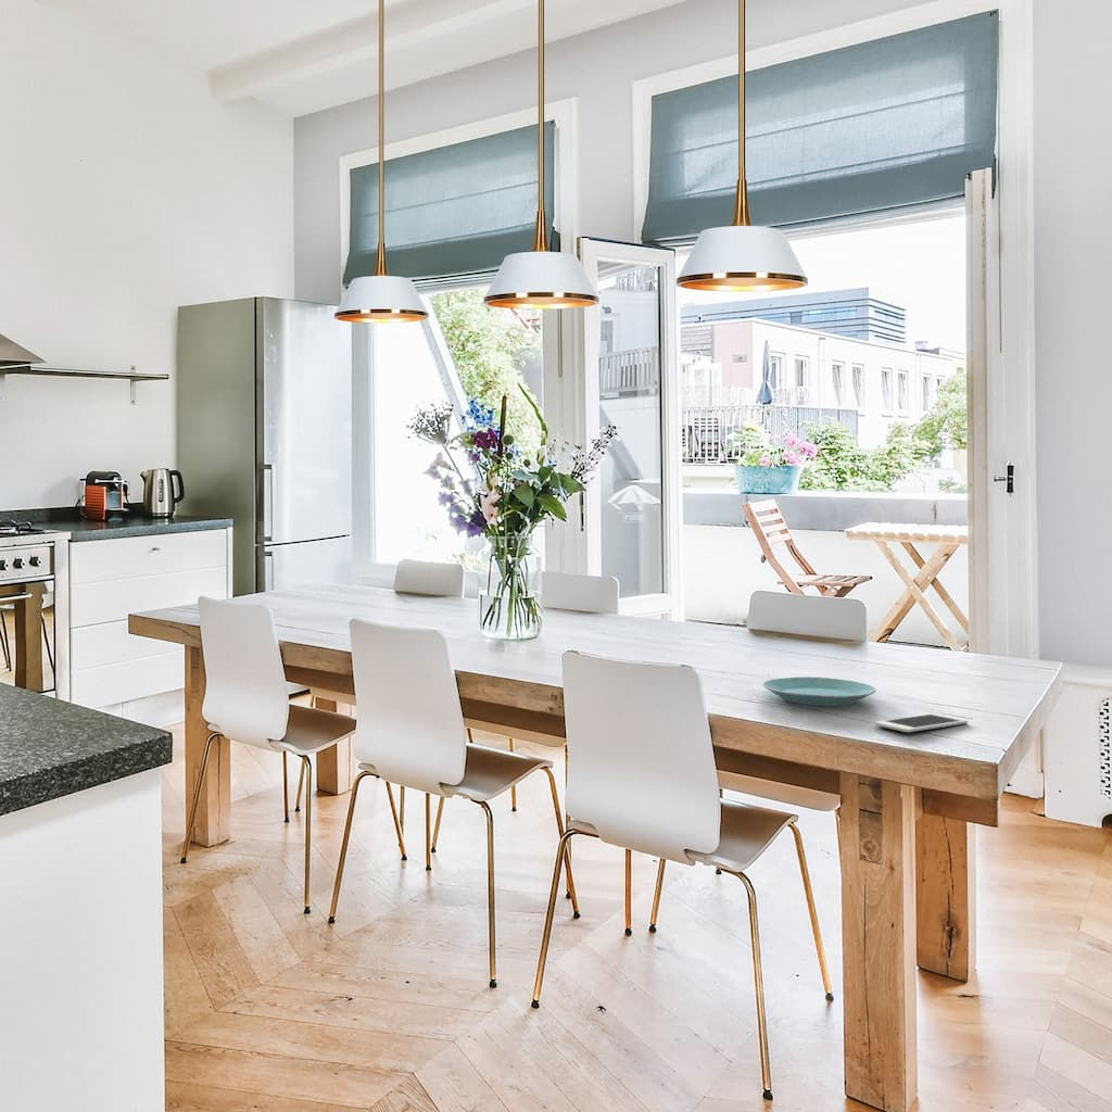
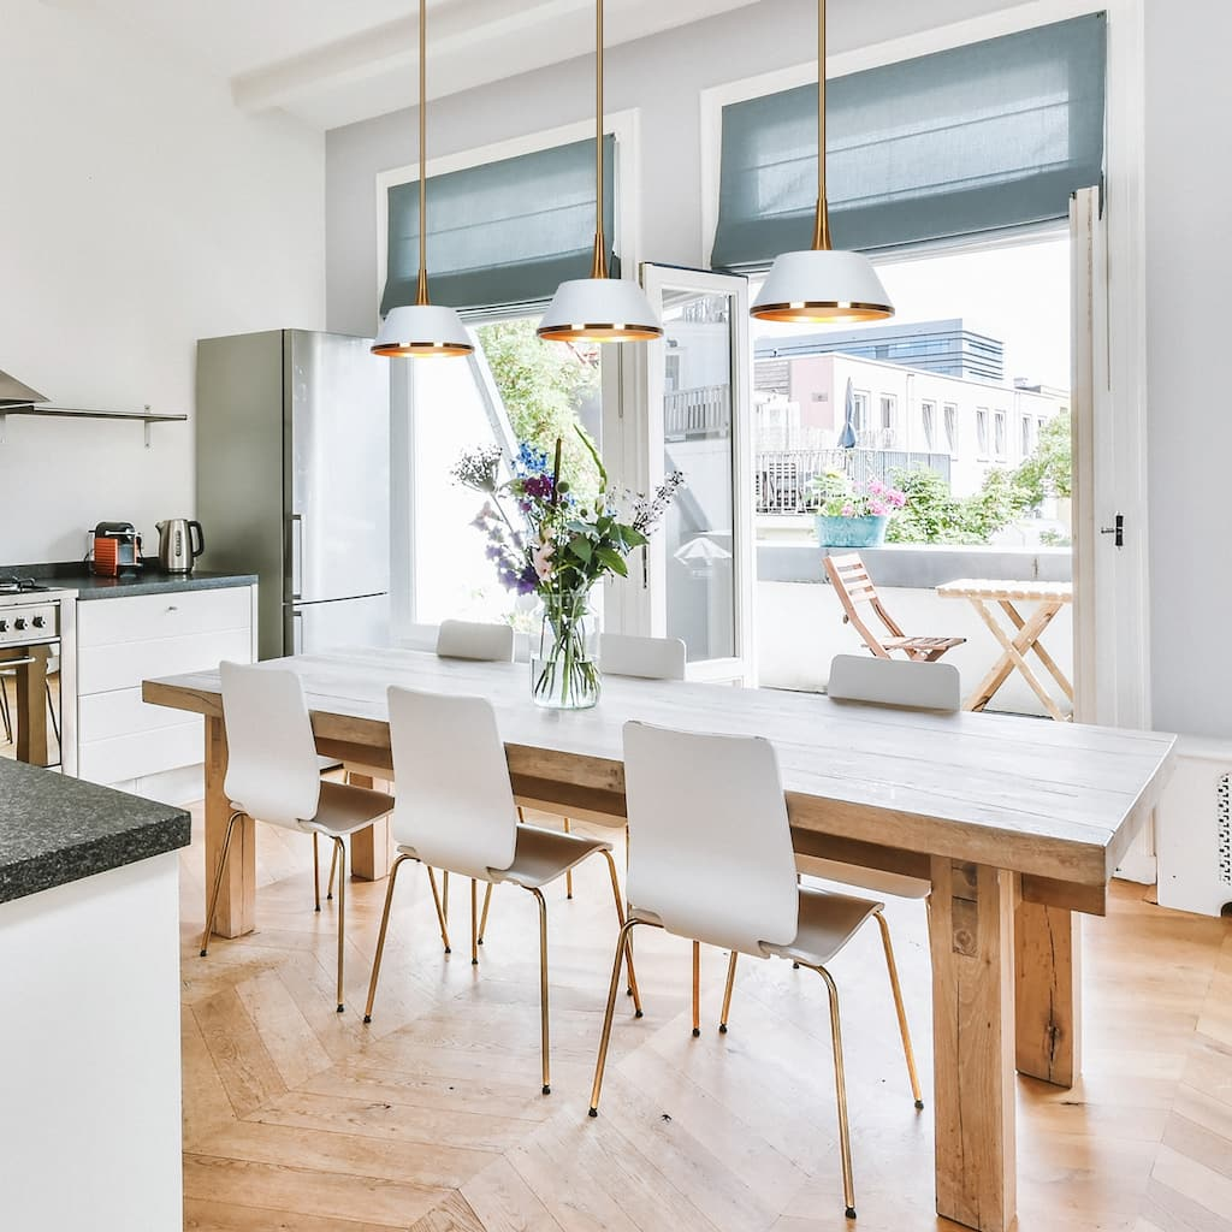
- plate [761,677,877,706]
- cell phone [873,712,969,733]
